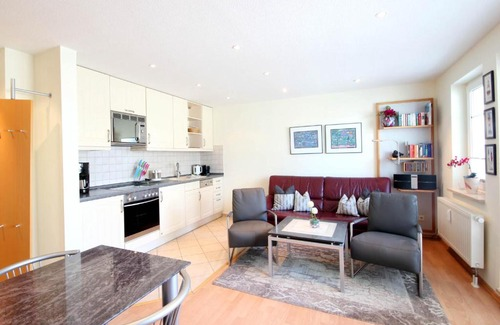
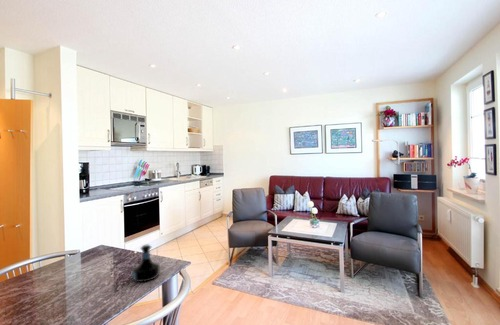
+ tequila bottle [131,244,161,283]
